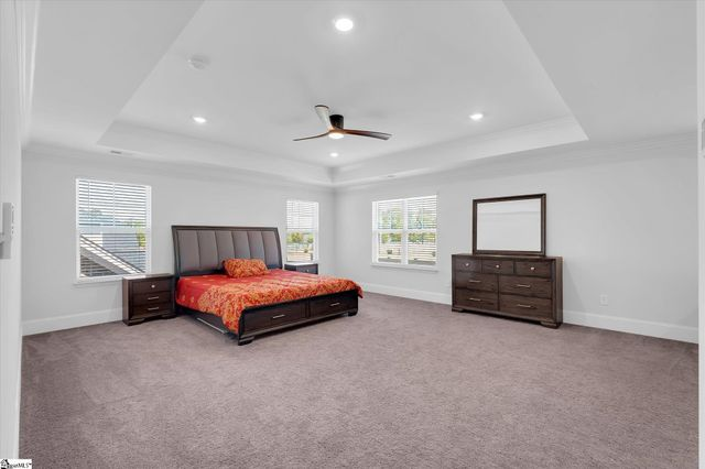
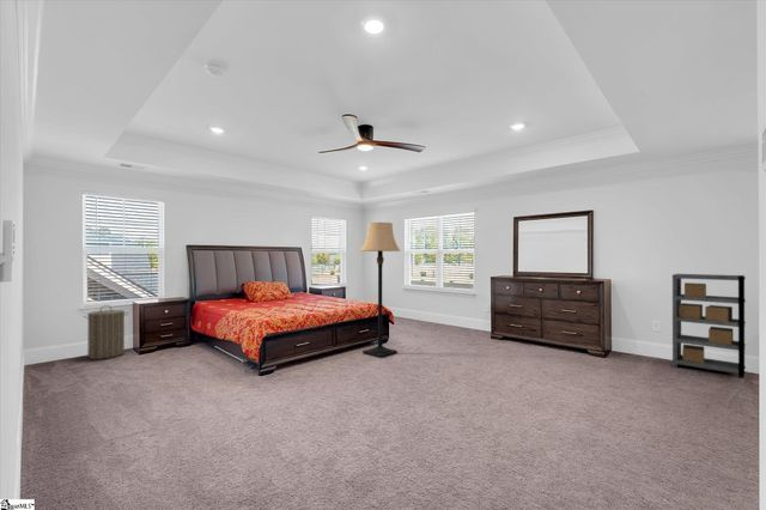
+ laundry hamper [83,304,129,360]
+ lamp [359,221,402,358]
+ shelving unit [671,273,747,380]
